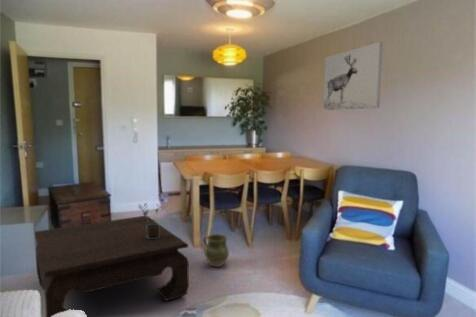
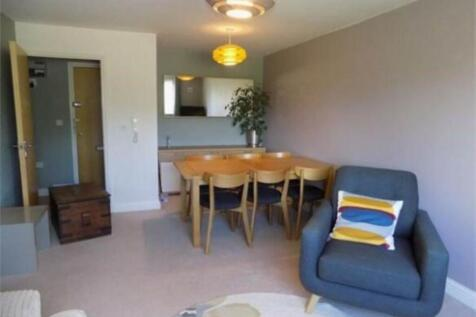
- potted plant [137,202,162,239]
- wall art [323,41,384,111]
- coffee table [34,215,190,317]
- ceramic jug [202,233,230,268]
